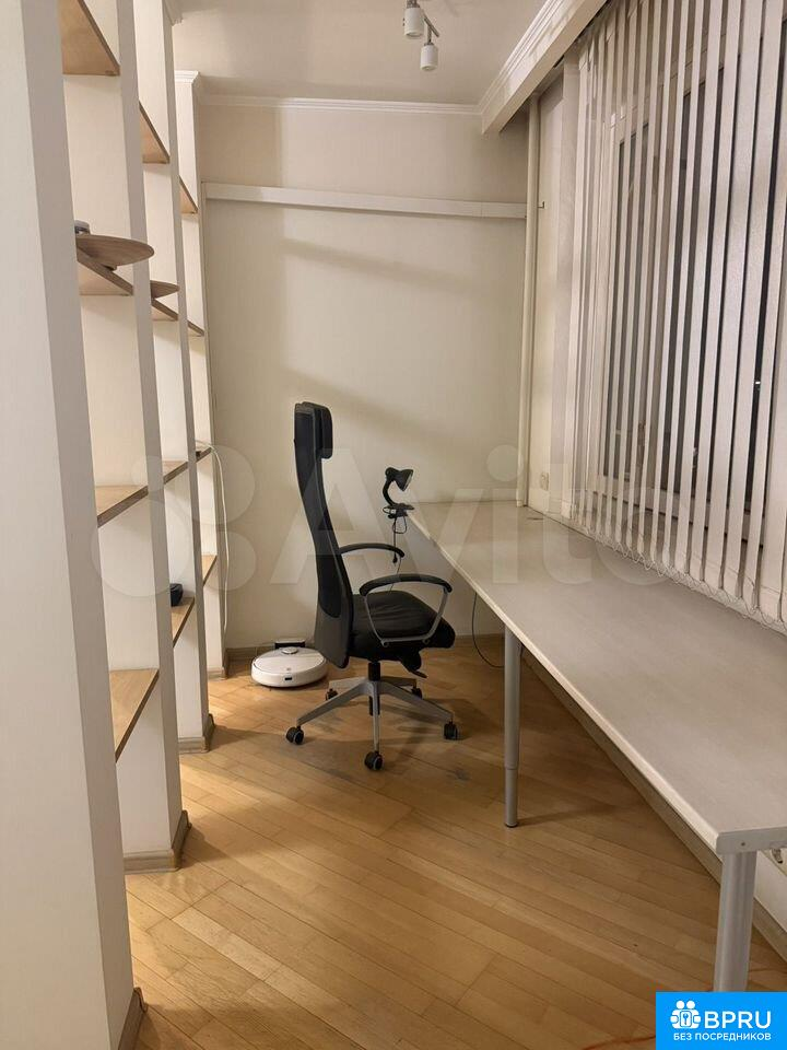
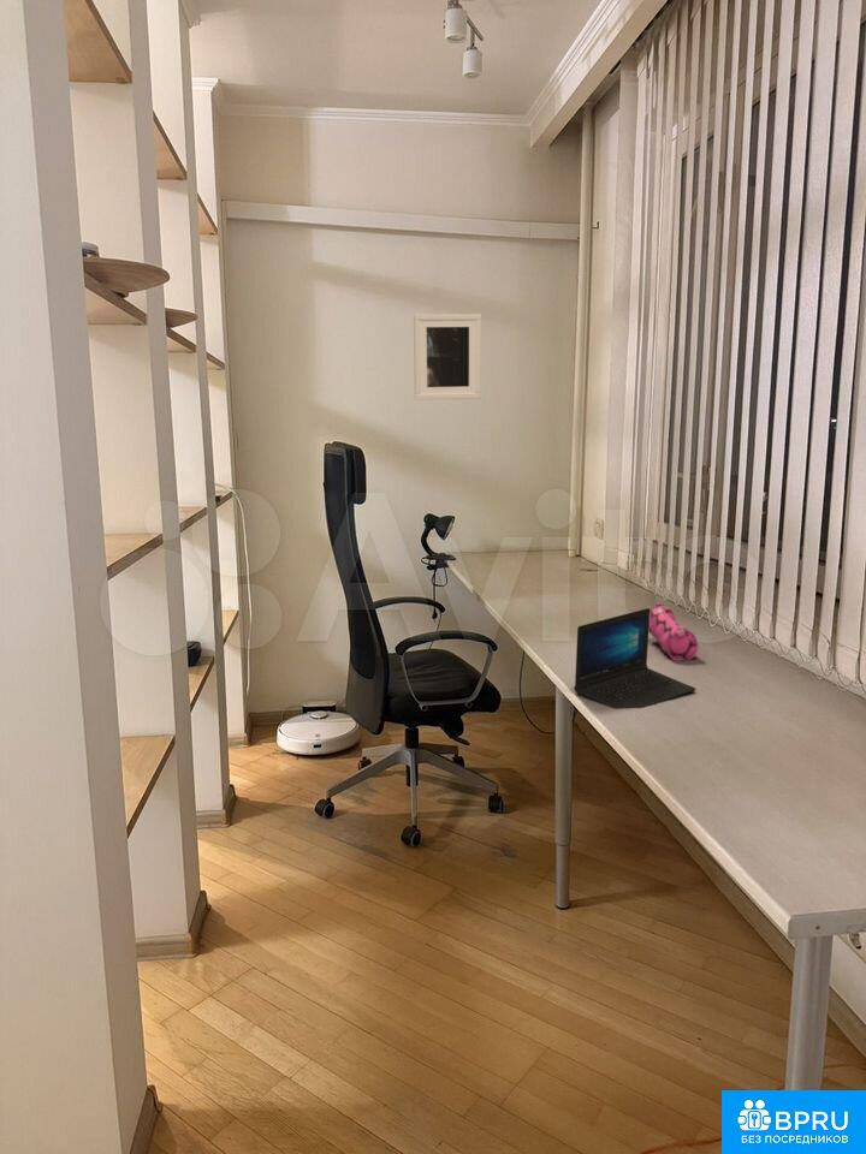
+ pencil case [648,602,699,662]
+ laptop [573,607,696,710]
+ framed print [413,313,482,401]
